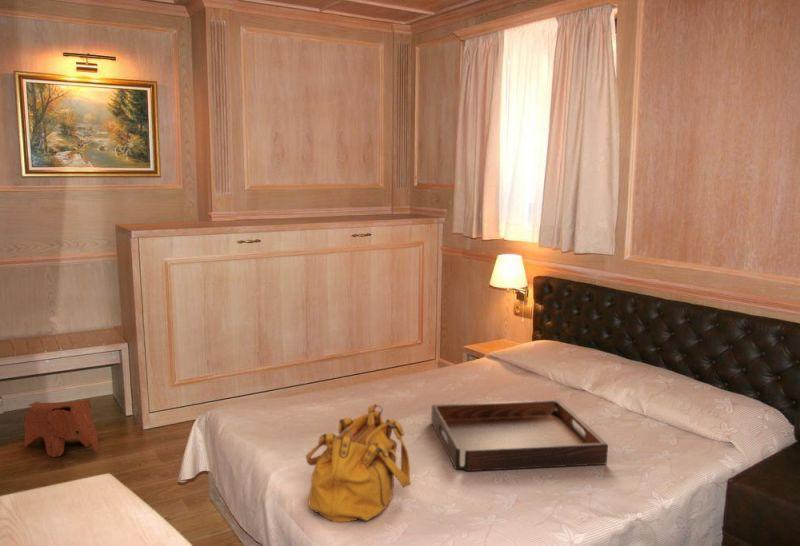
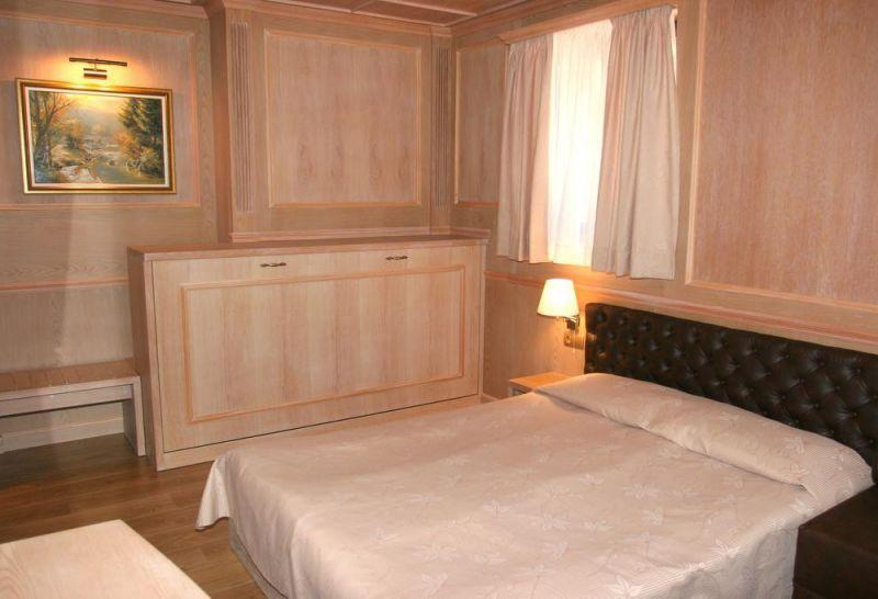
- handbag [305,403,412,523]
- serving tray [430,399,609,472]
- toy elephant [23,398,99,458]
